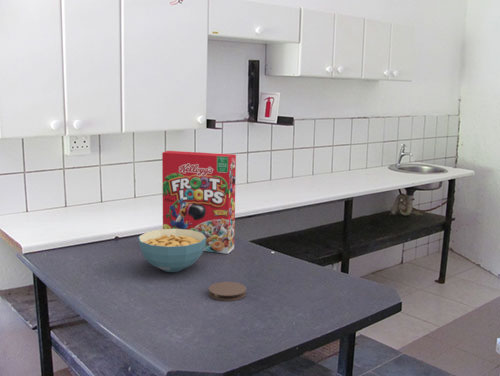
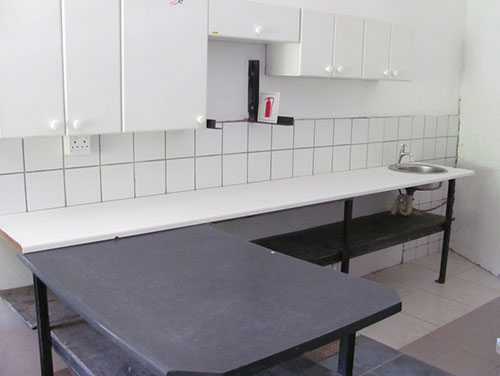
- cereal bowl [137,228,206,273]
- coaster [208,281,247,302]
- cereal box [161,150,237,255]
